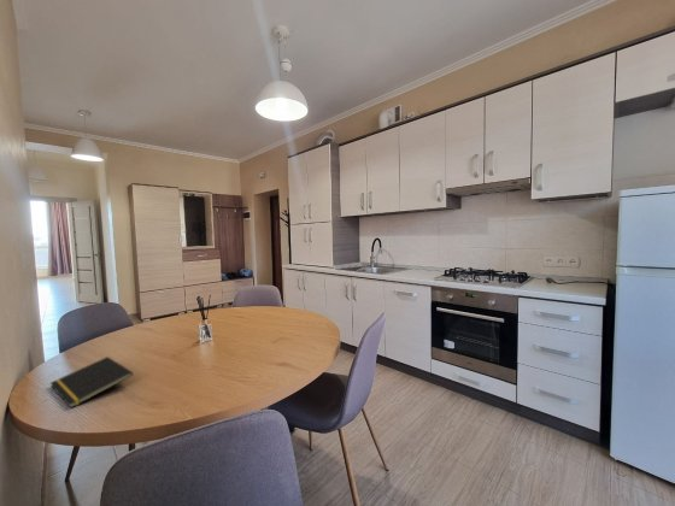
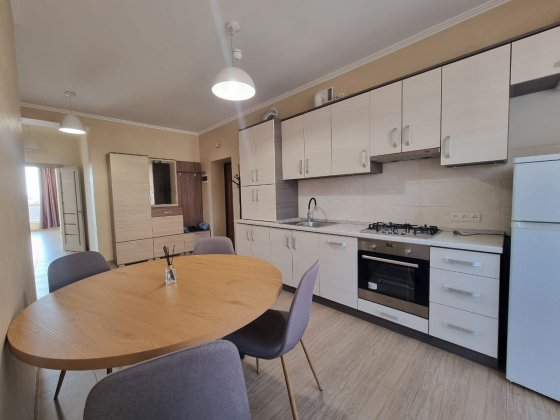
- notepad [49,355,135,410]
